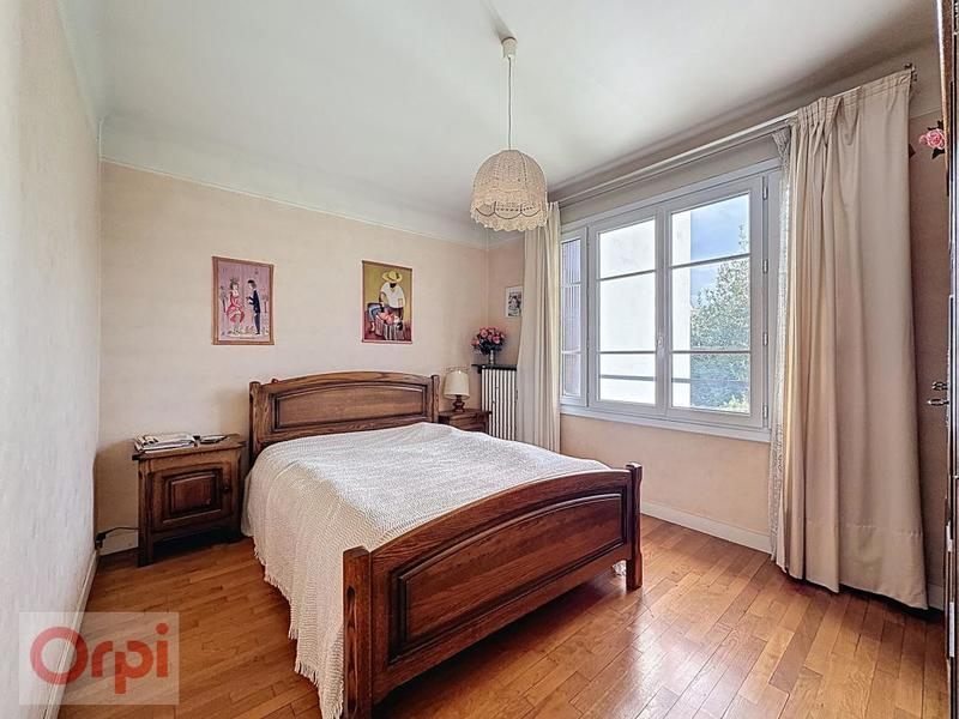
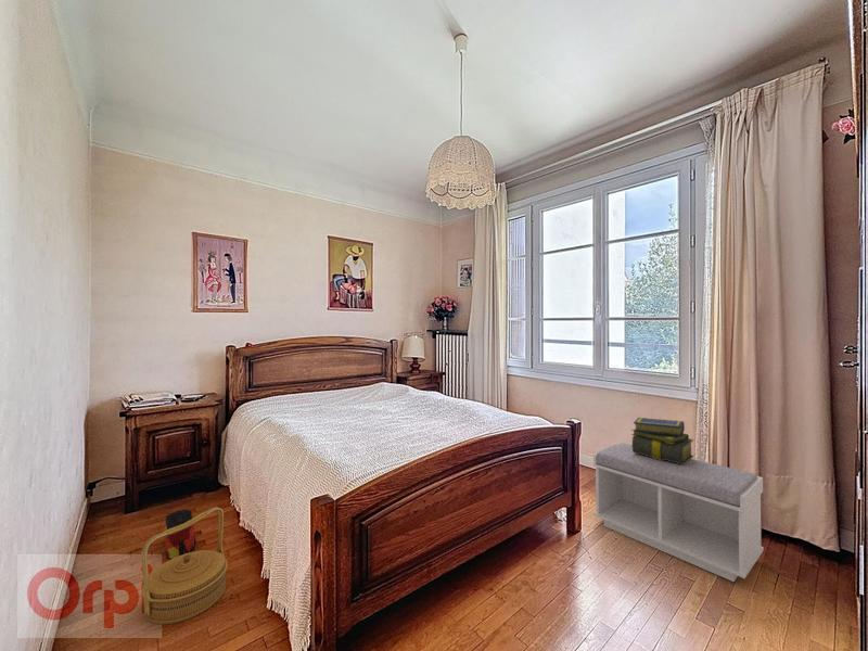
+ bag [164,509,197,560]
+ basket [140,506,229,626]
+ bench [592,442,765,583]
+ stack of books [630,417,694,464]
